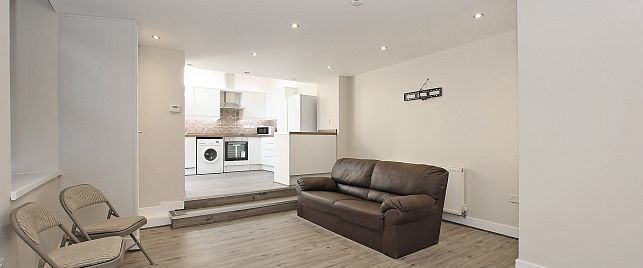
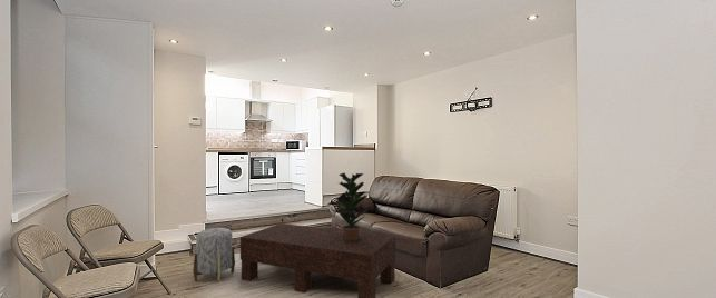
+ coffee table [239,222,396,298]
+ stool [192,227,236,282]
+ potted plant [327,171,369,241]
